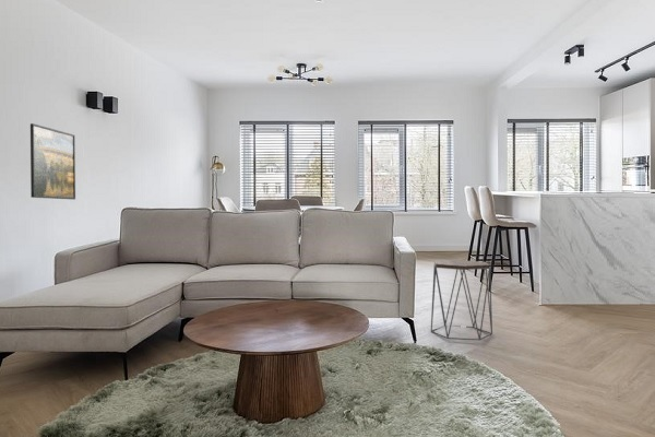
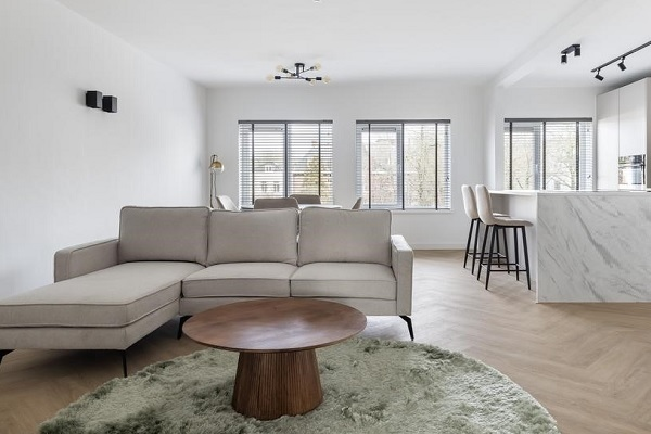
- side table [430,259,493,341]
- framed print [29,122,76,201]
